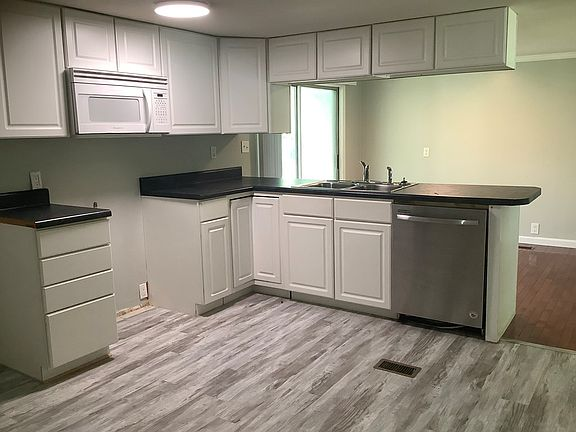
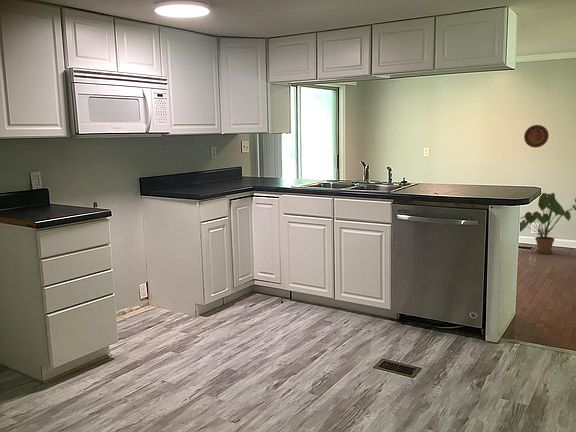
+ decorative plate [523,124,550,148]
+ house plant [519,192,576,255]
